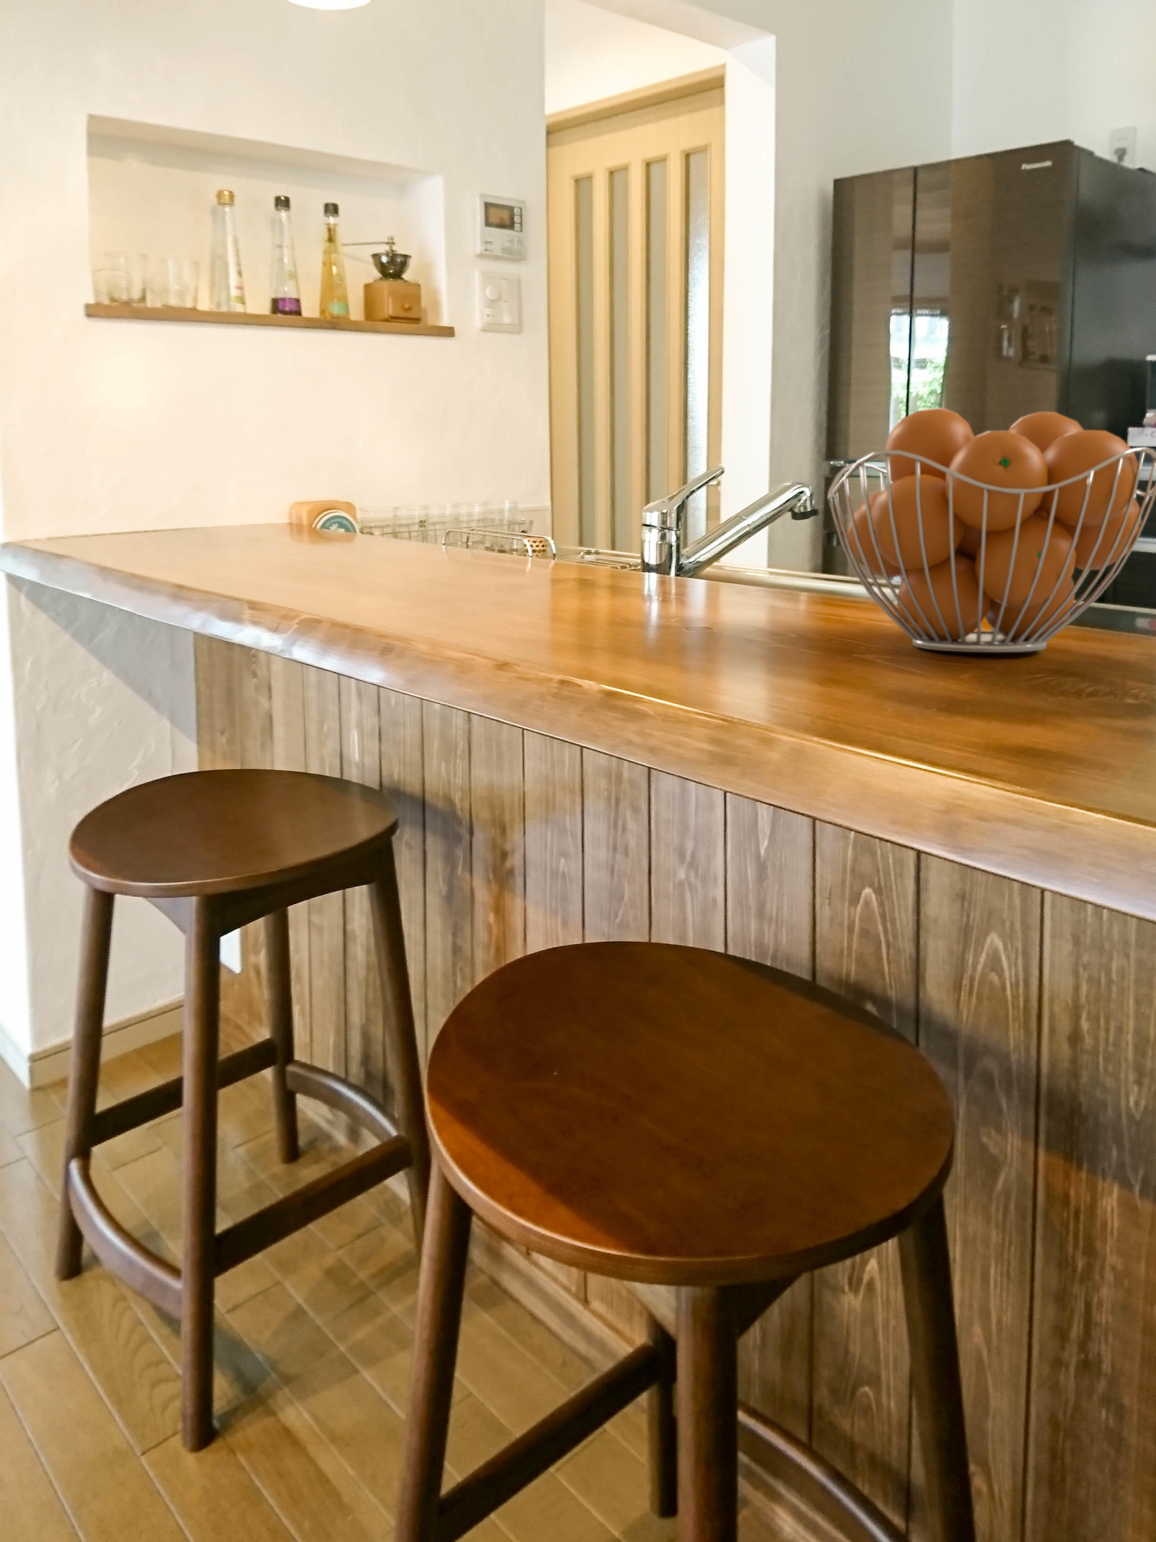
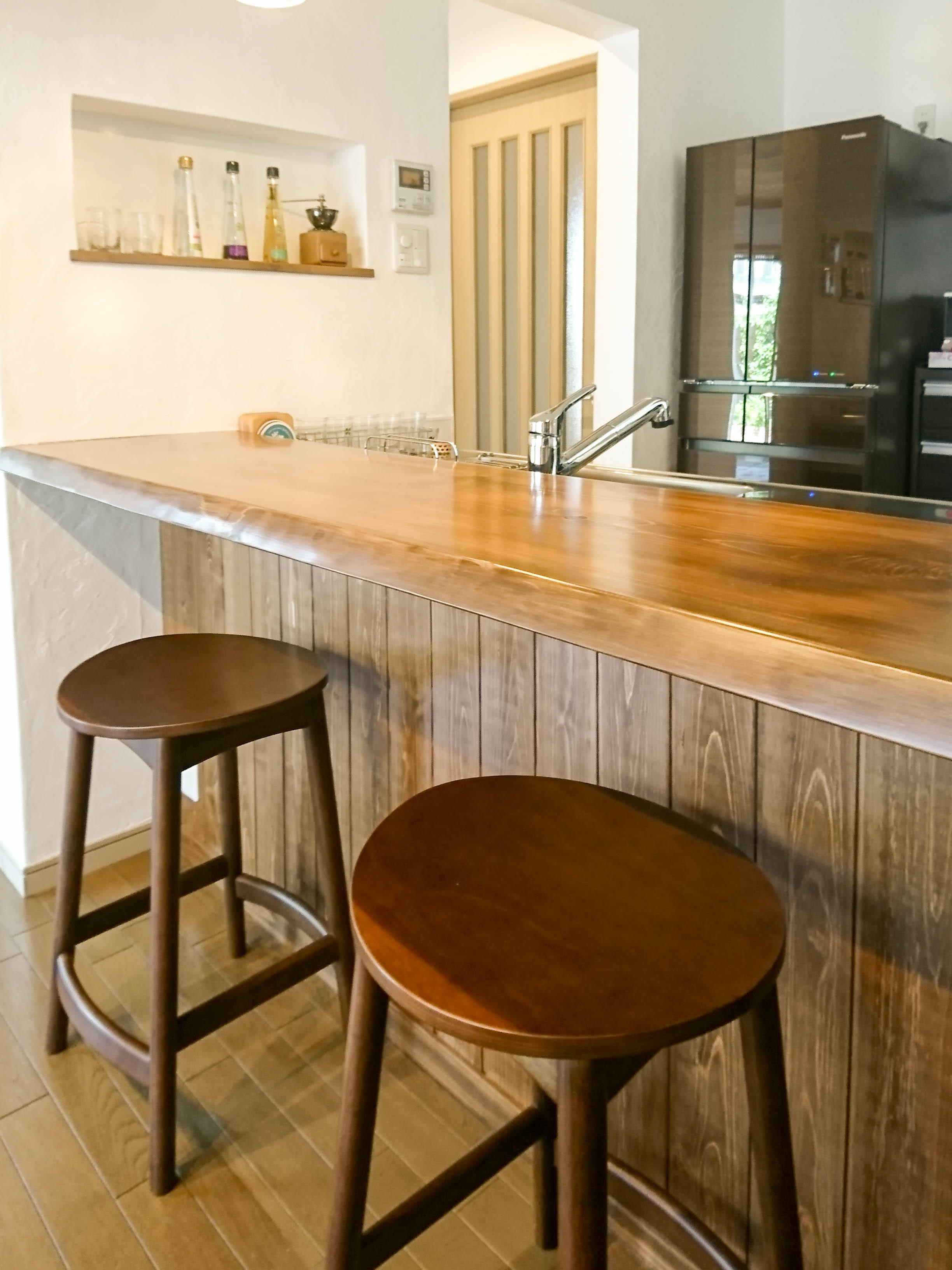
- fruit basket [827,407,1156,653]
